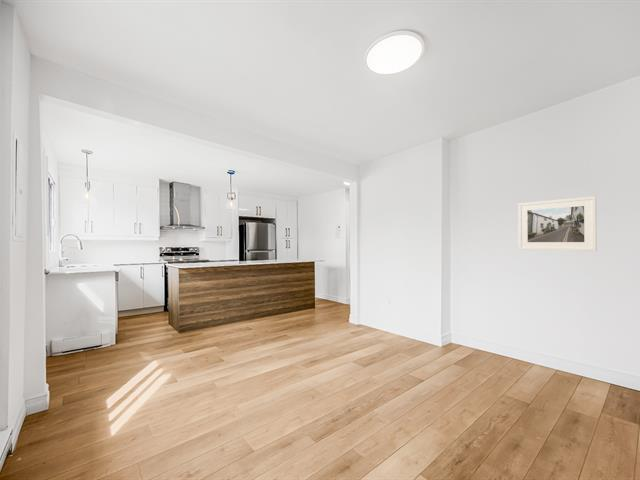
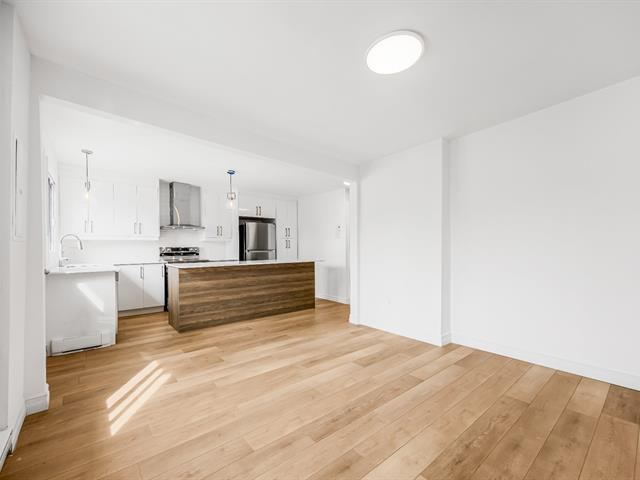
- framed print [517,195,598,252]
